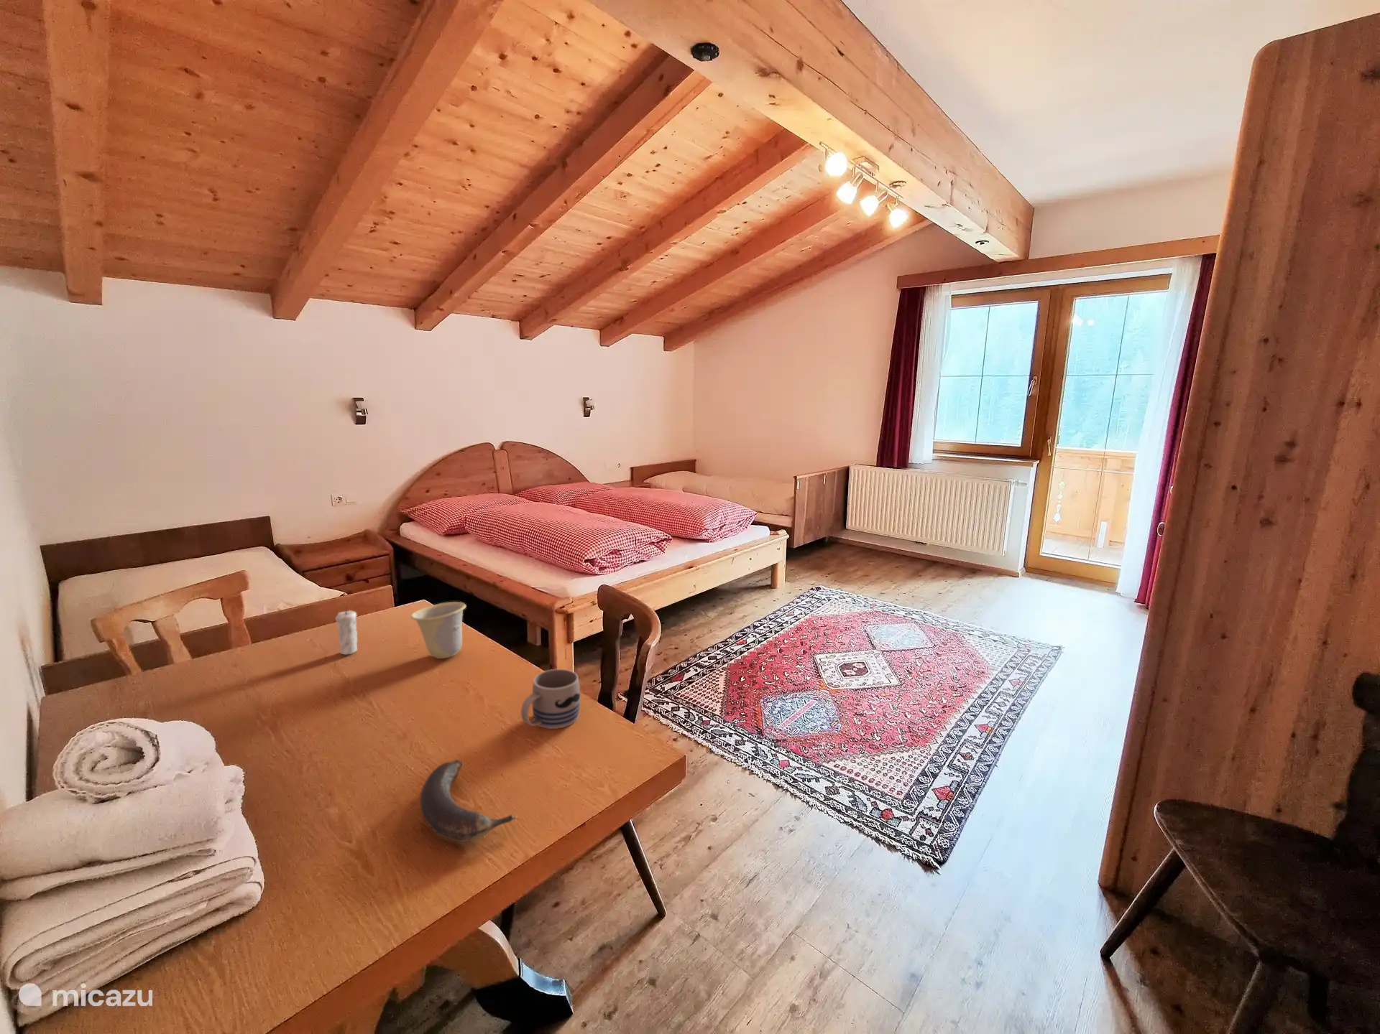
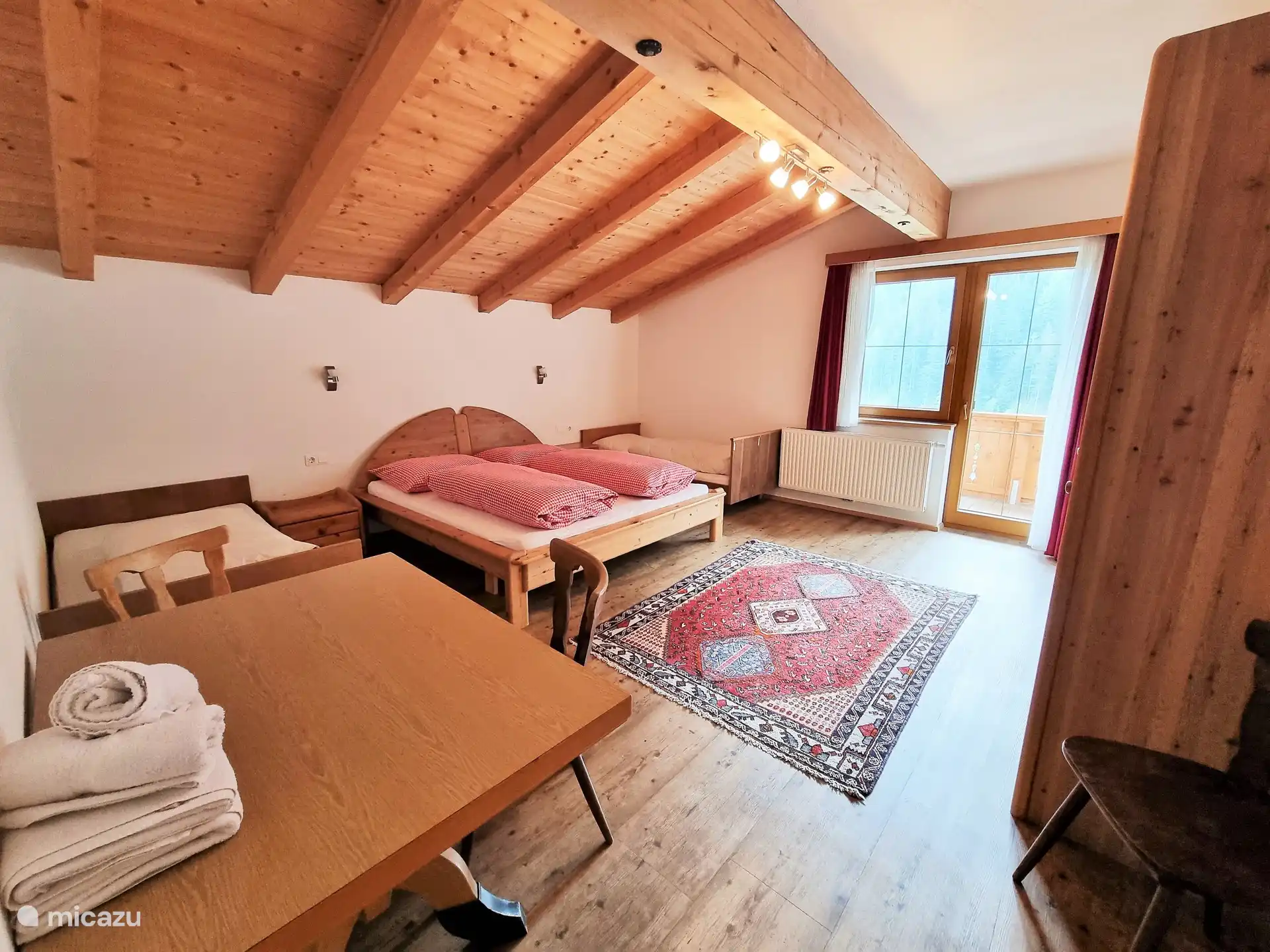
- mug [520,668,580,730]
- candle [335,604,357,656]
- banana [419,759,519,842]
- cup [411,601,466,659]
